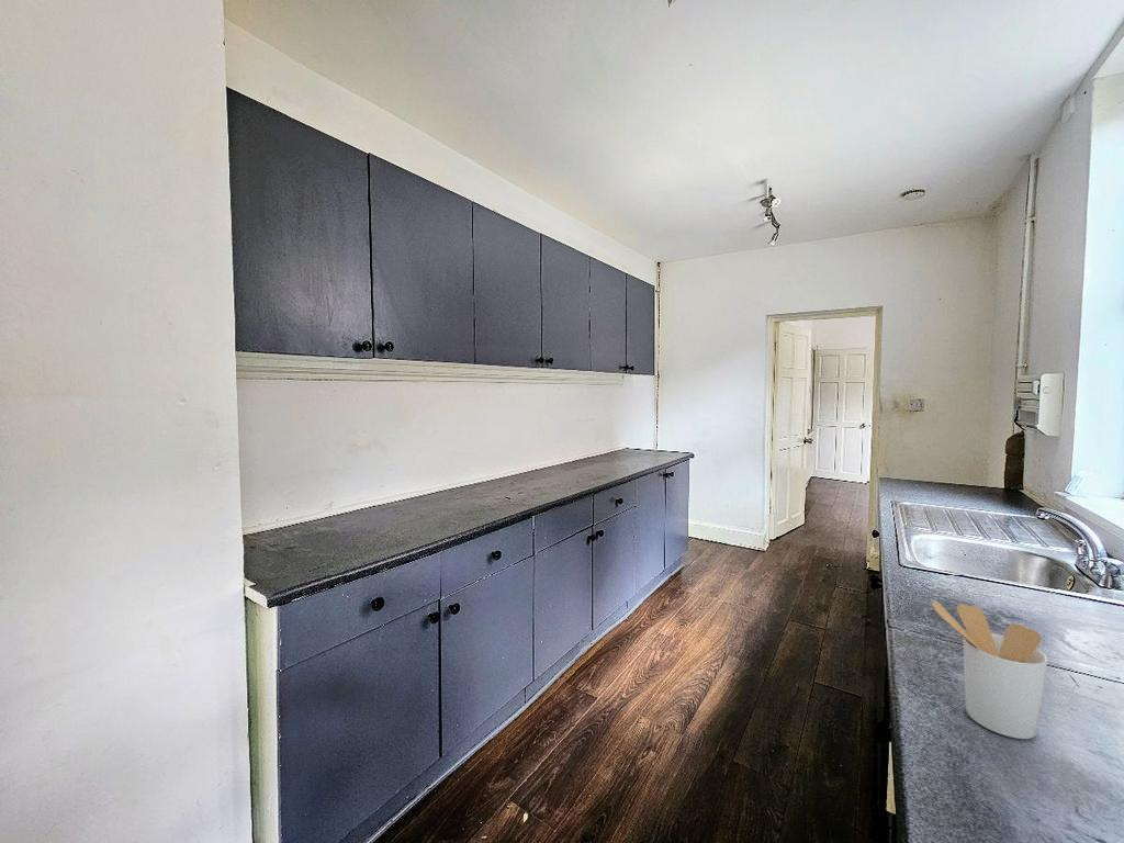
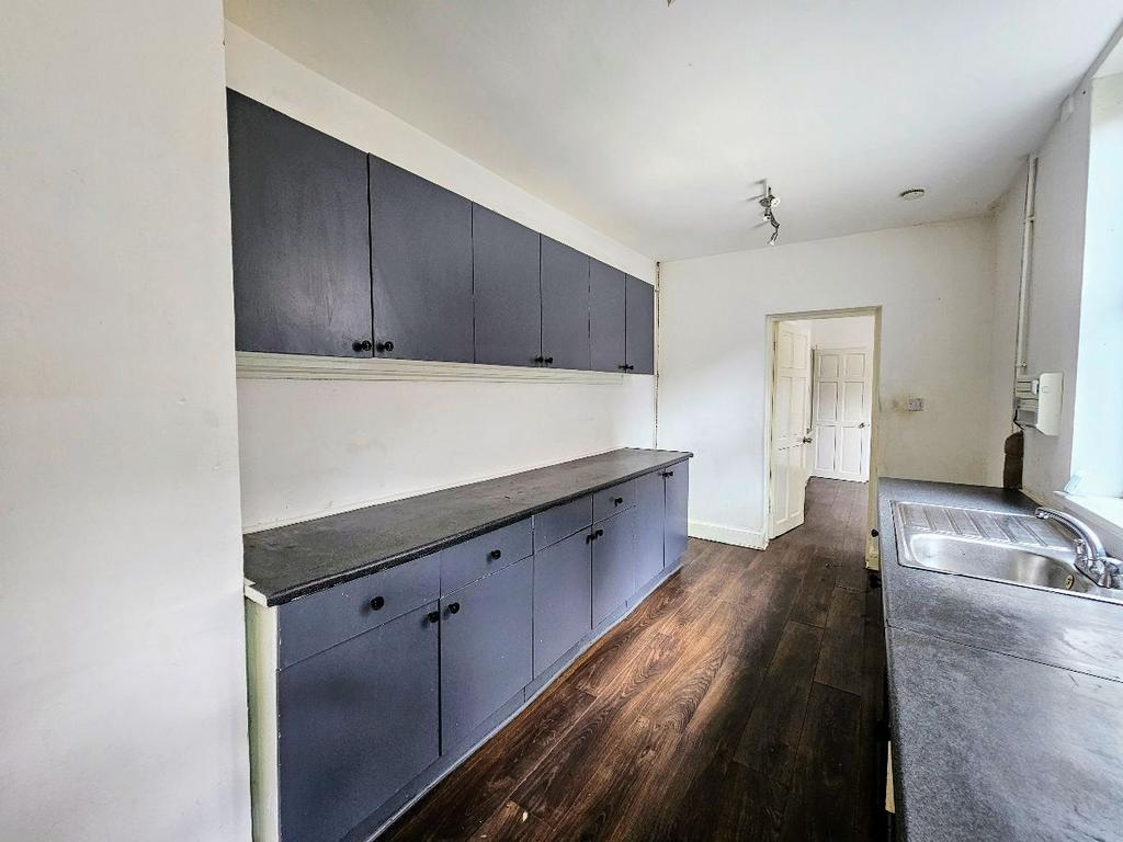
- utensil holder [932,599,1048,740]
